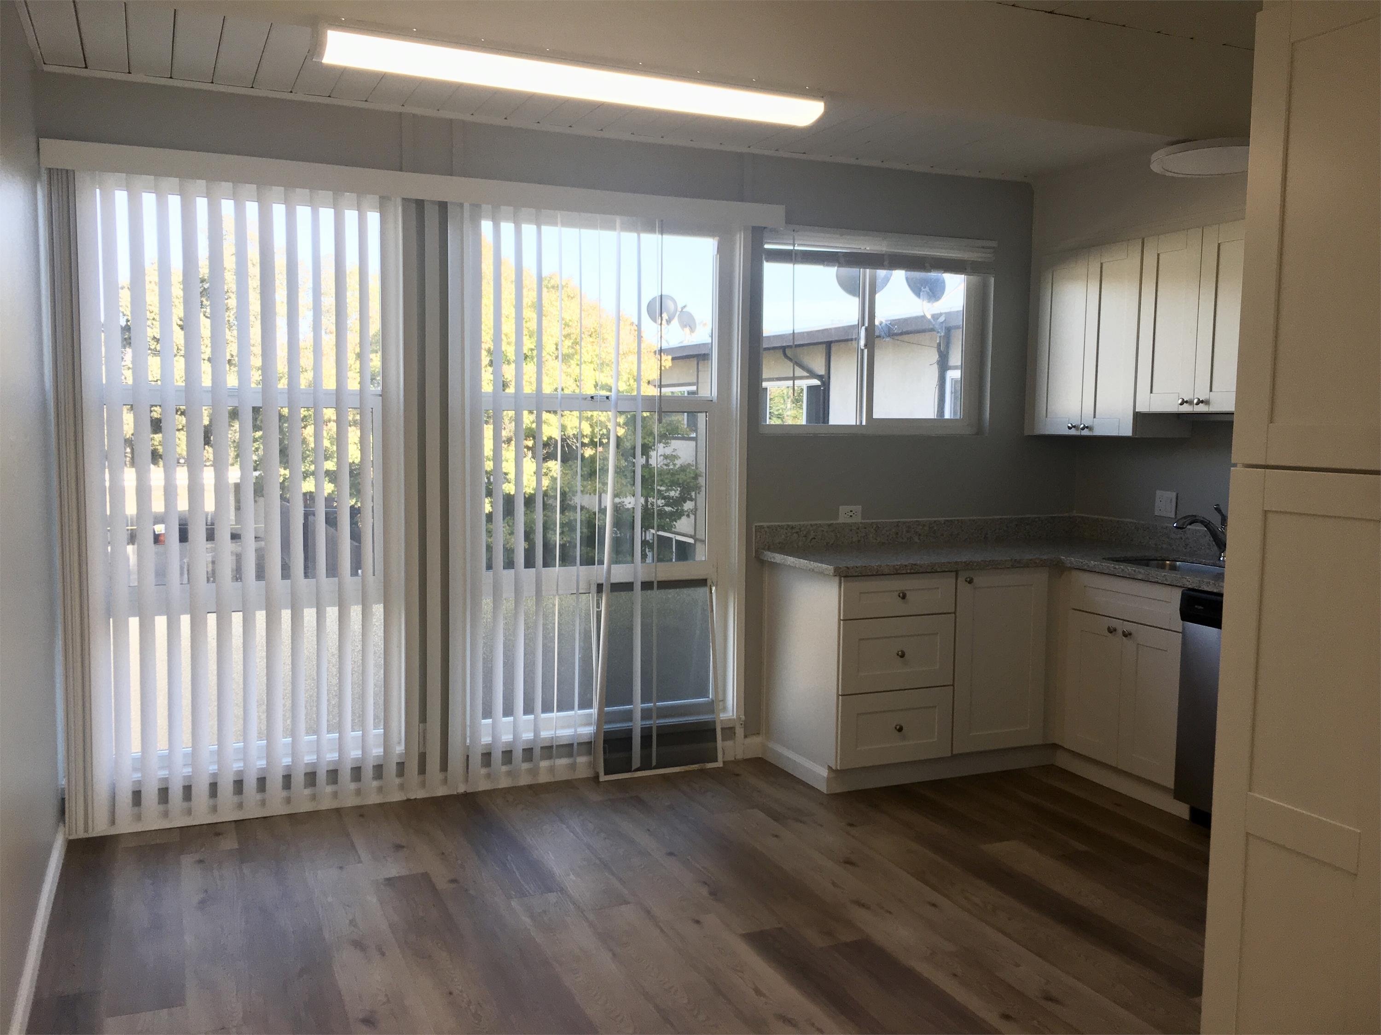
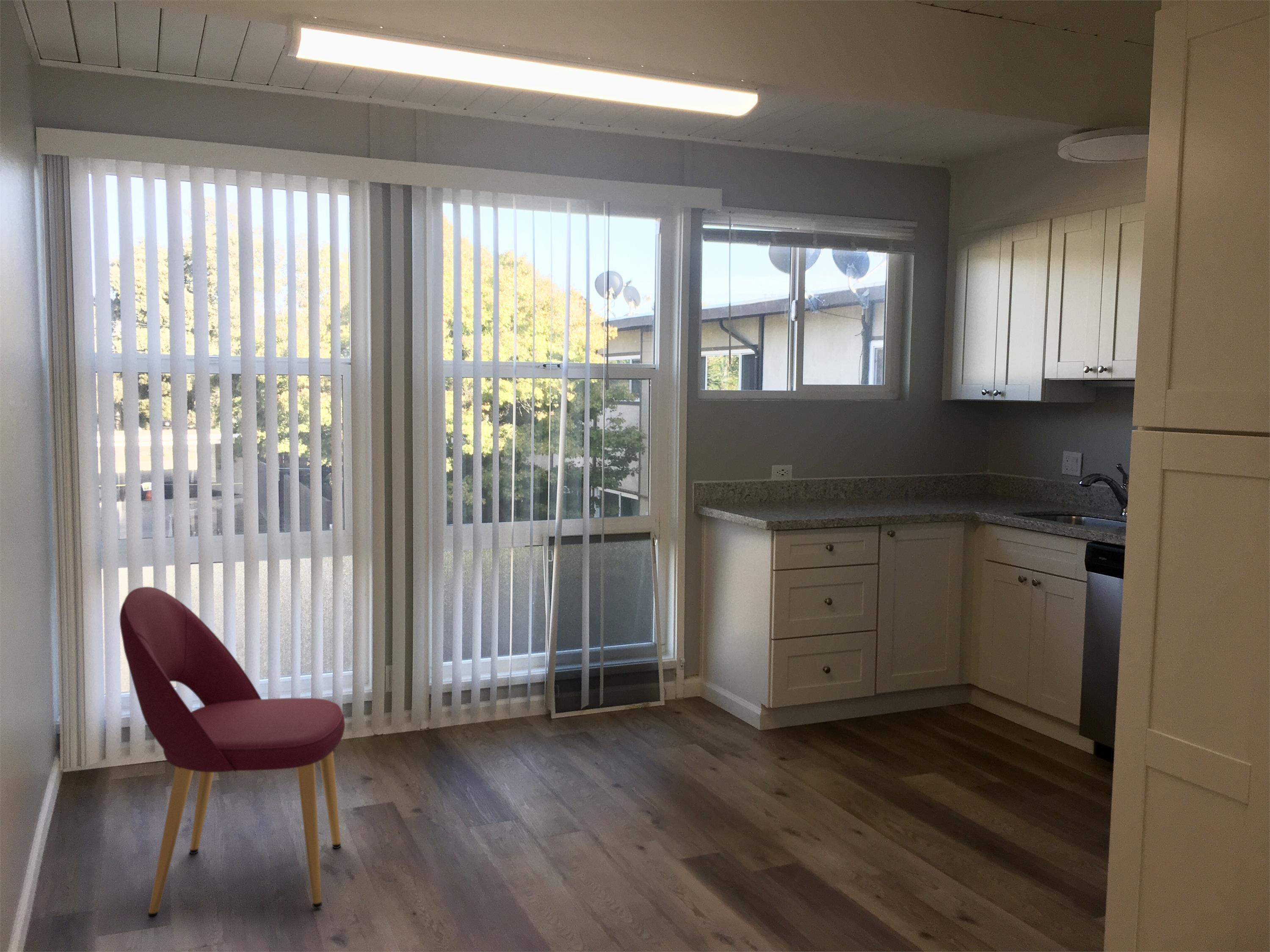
+ dining chair [119,586,345,919]
